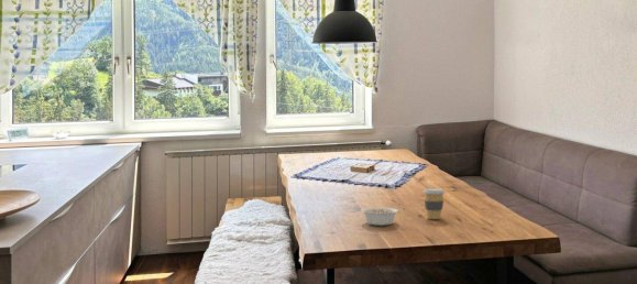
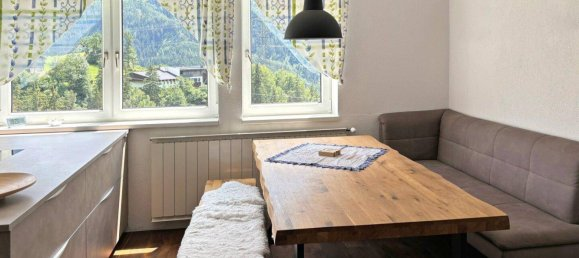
- coffee cup [422,187,447,220]
- legume [360,207,405,227]
